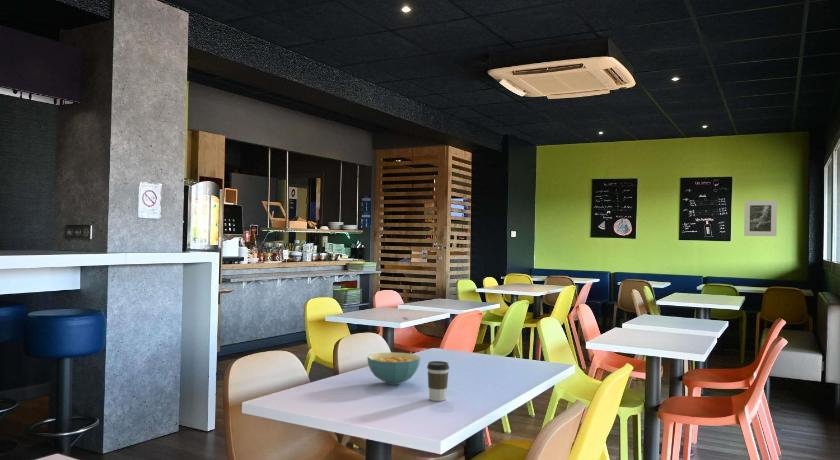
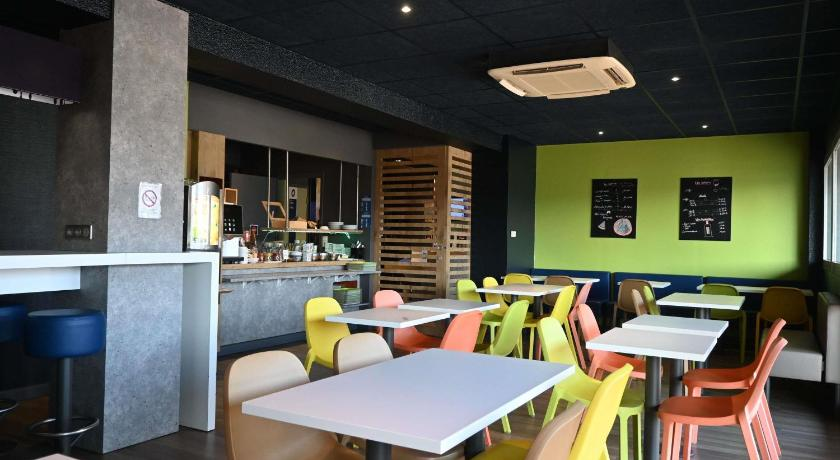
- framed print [743,199,778,237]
- coffee cup [426,360,450,402]
- cereal bowl [366,351,422,386]
